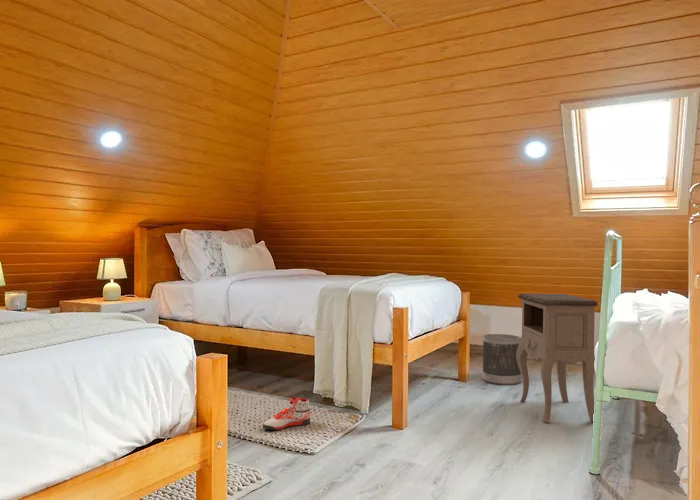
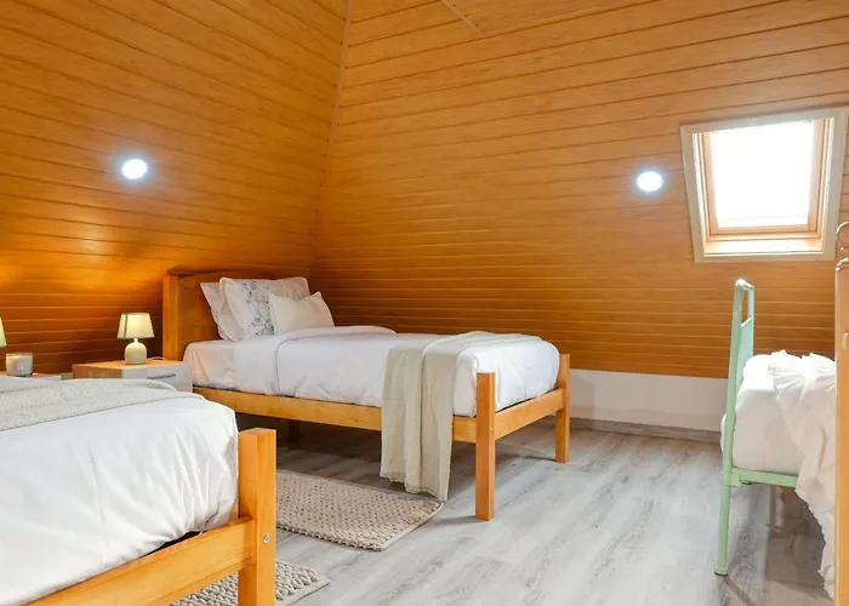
- sneaker [262,396,311,431]
- wastebasket [481,333,522,386]
- nightstand [516,293,599,424]
